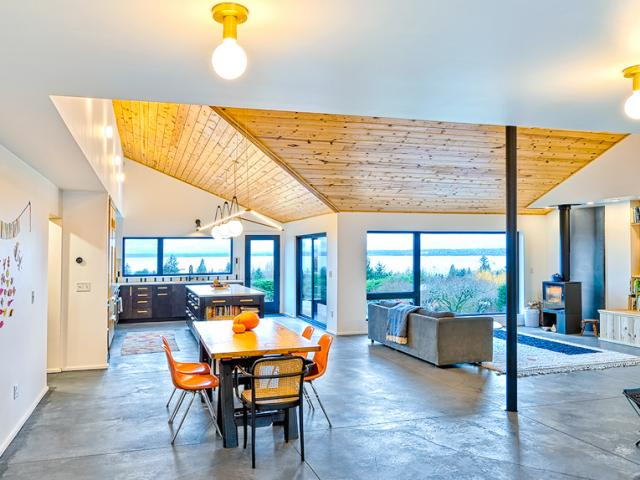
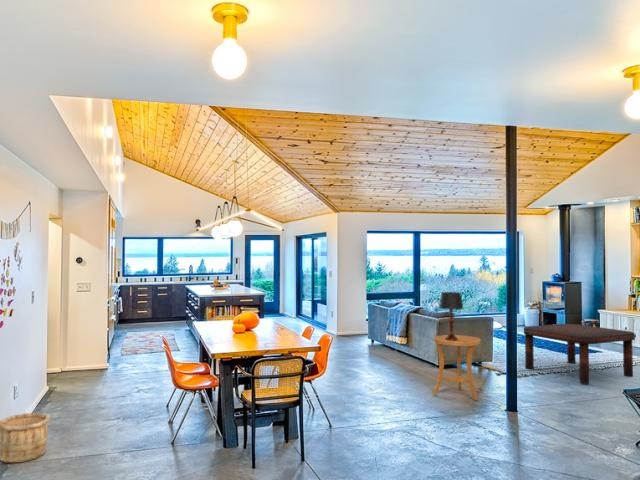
+ table lamp [438,291,465,341]
+ coffee table [523,323,636,385]
+ wooden bucket [0,412,51,464]
+ side table [432,334,482,401]
